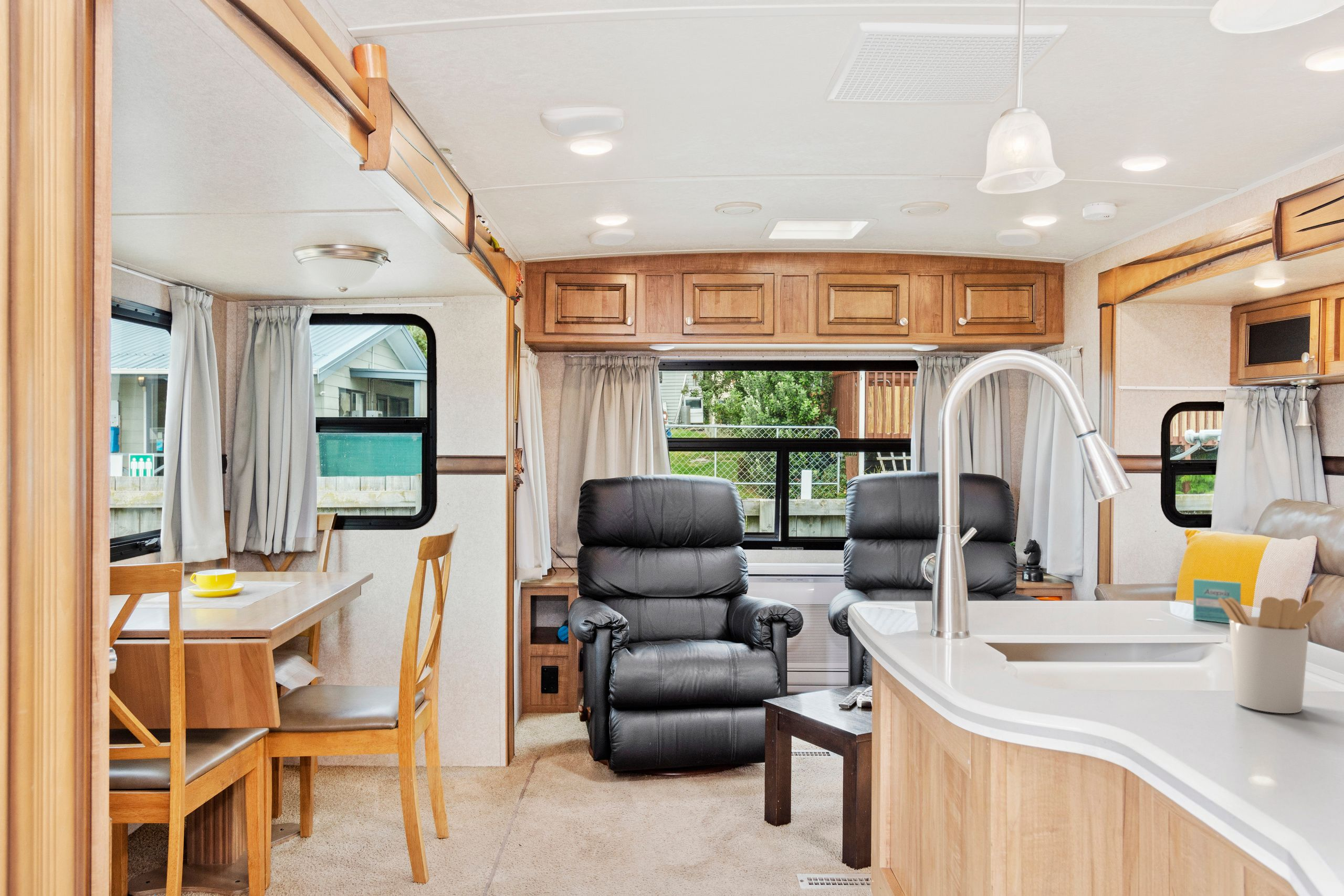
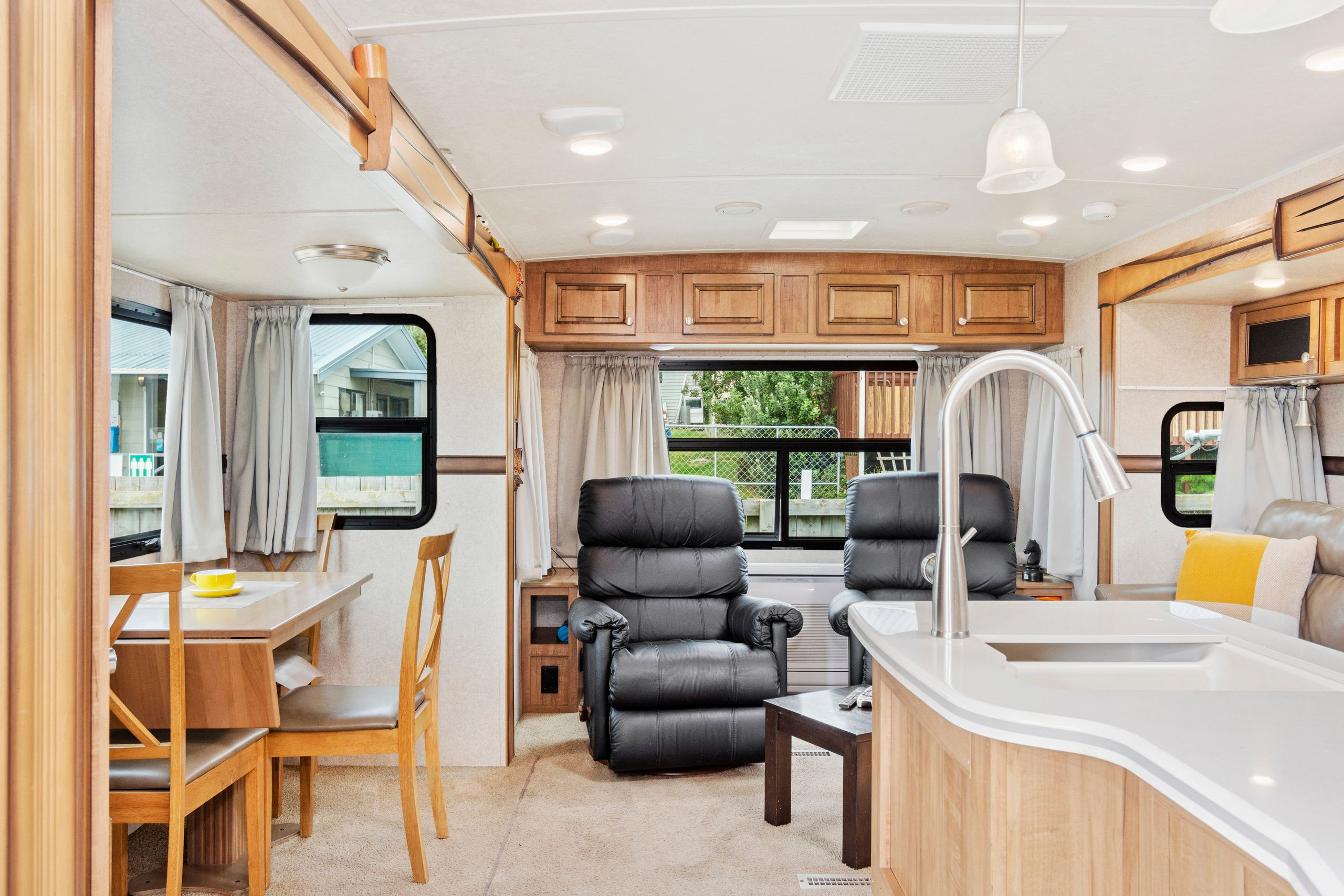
- utensil holder [1218,584,1325,714]
- cosmetic container [1193,578,1242,624]
